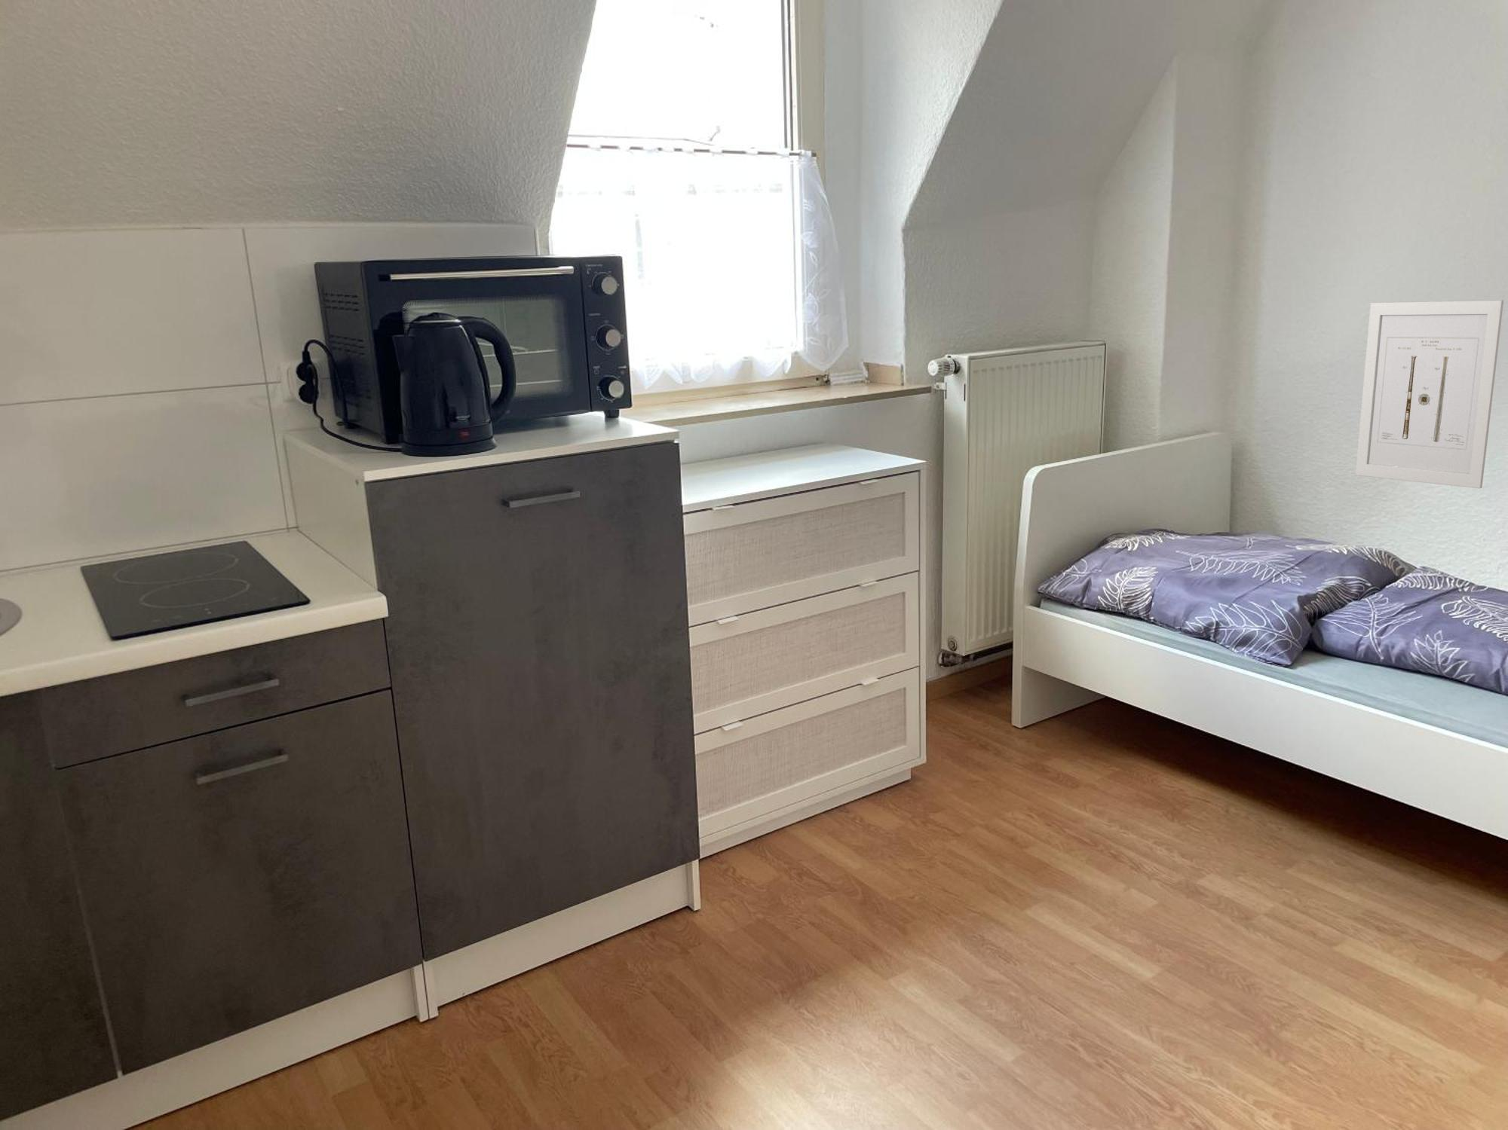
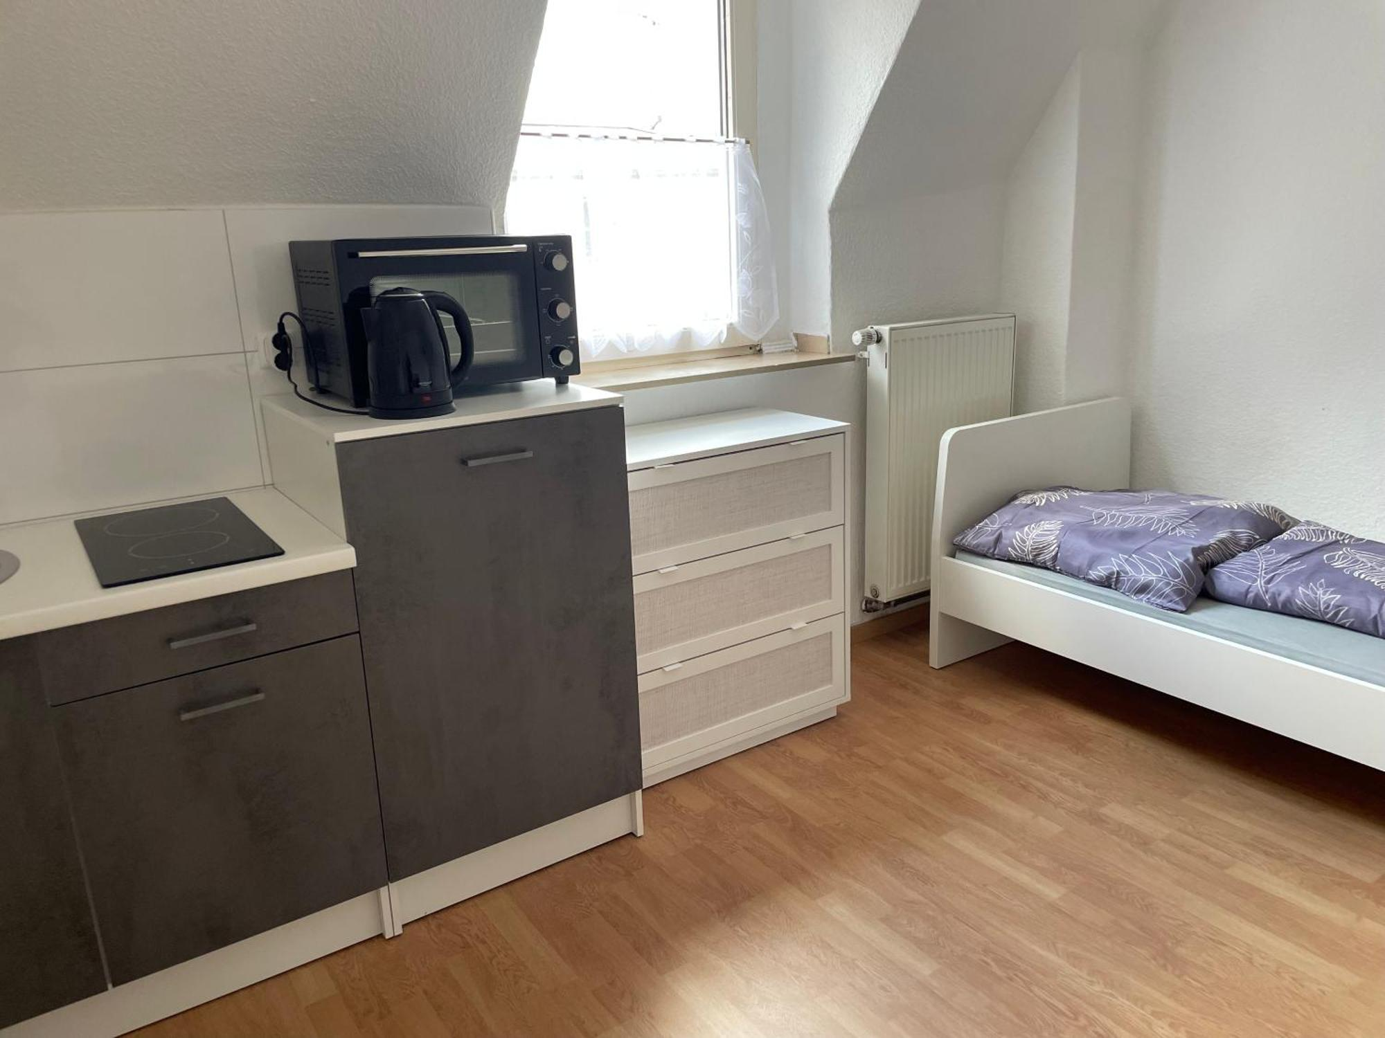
- wall art [1355,299,1504,489]
